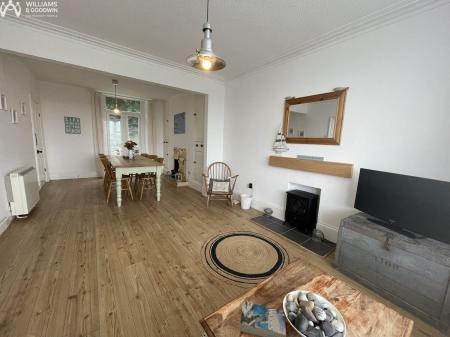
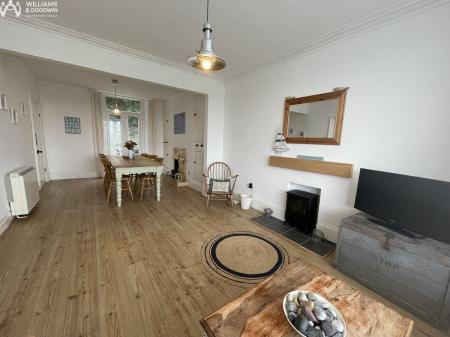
- book [239,301,287,337]
